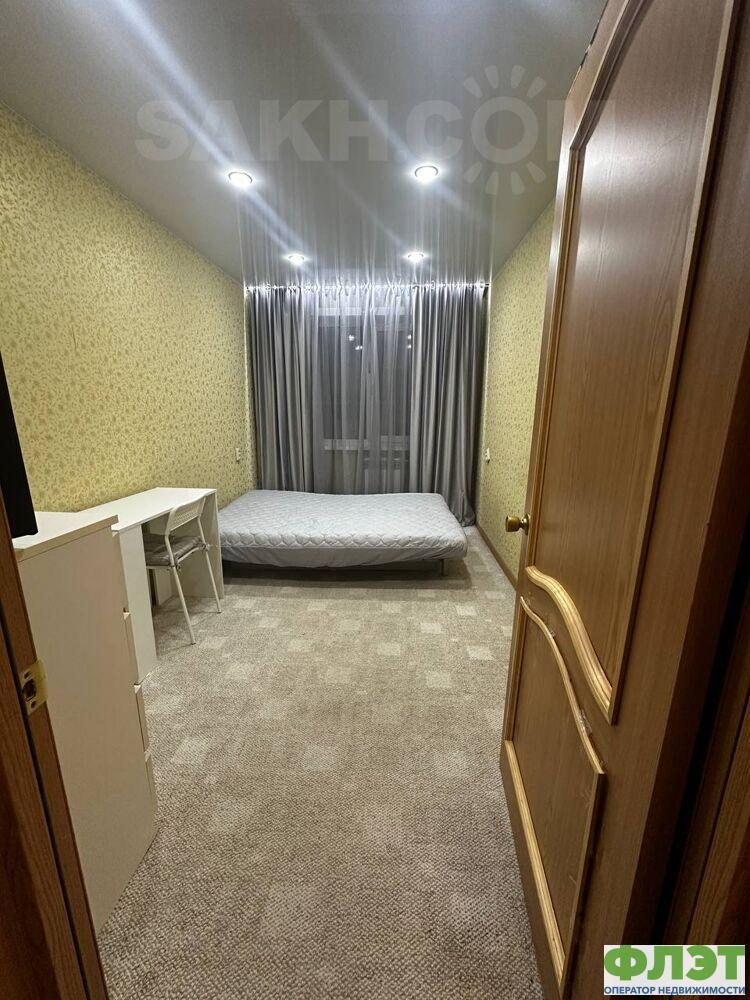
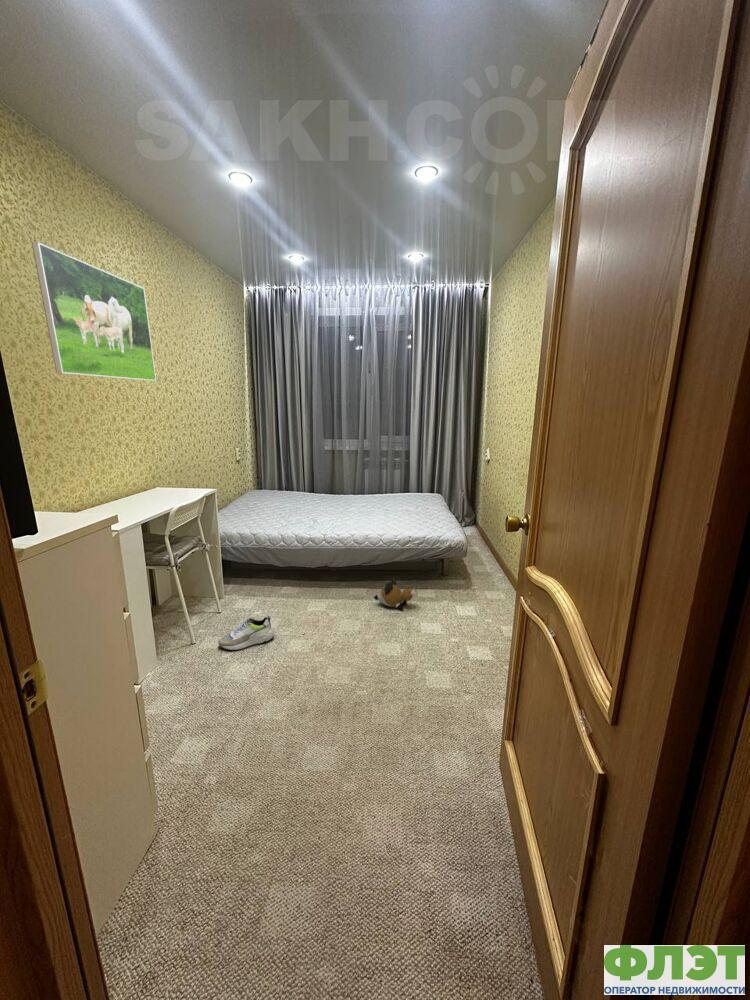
+ shoe [217,615,275,652]
+ plush toy [373,577,416,610]
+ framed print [31,241,157,382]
